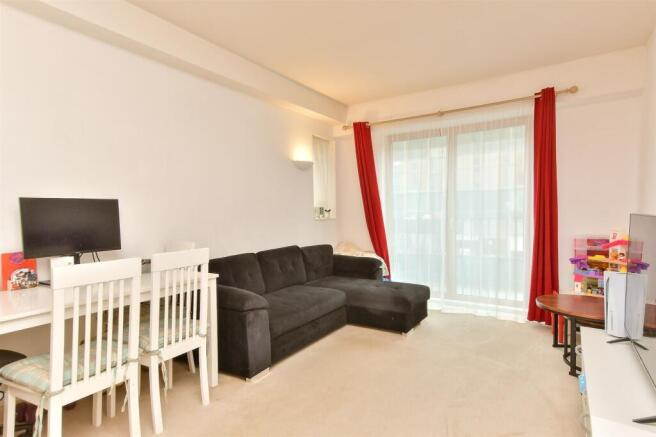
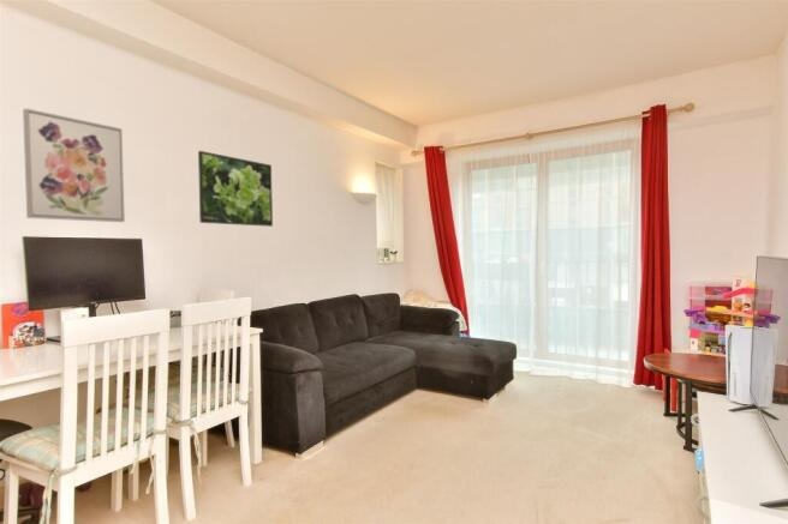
+ wall art [22,107,126,223]
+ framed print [197,150,274,228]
